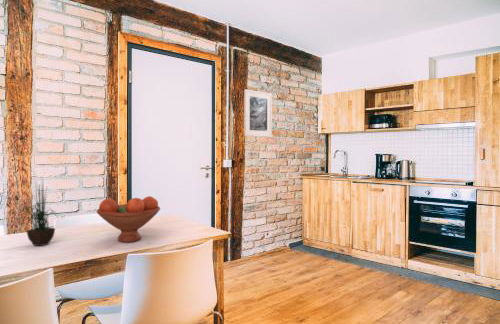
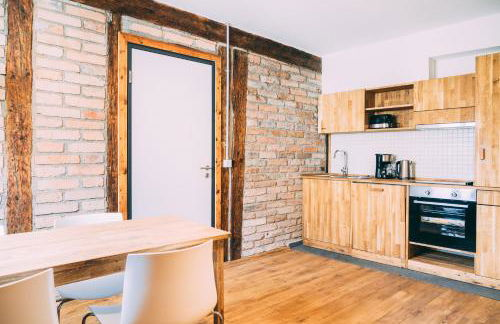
- fruit bowl [96,195,161,243]
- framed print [243,88,273,138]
- potted plant [16,179,58,247]
